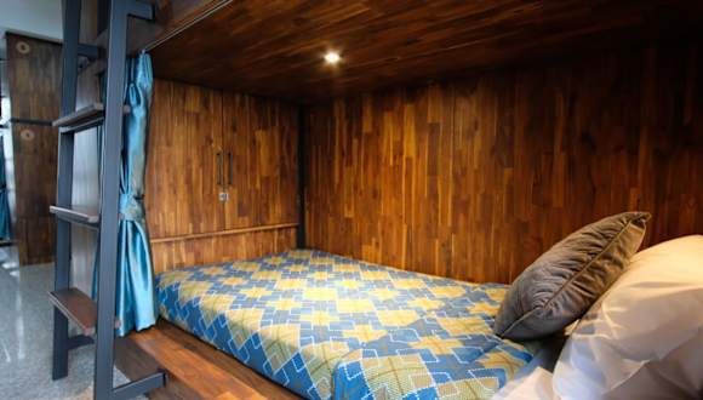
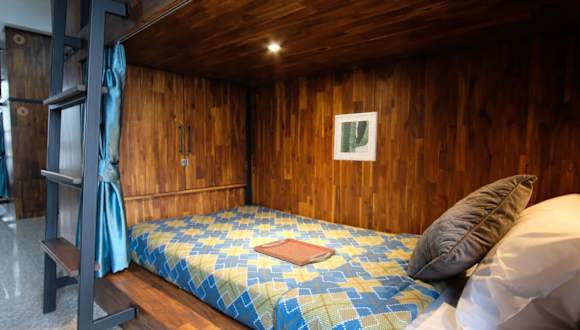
+ serving tray [253,237,336,267]
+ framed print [333,111,379,162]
